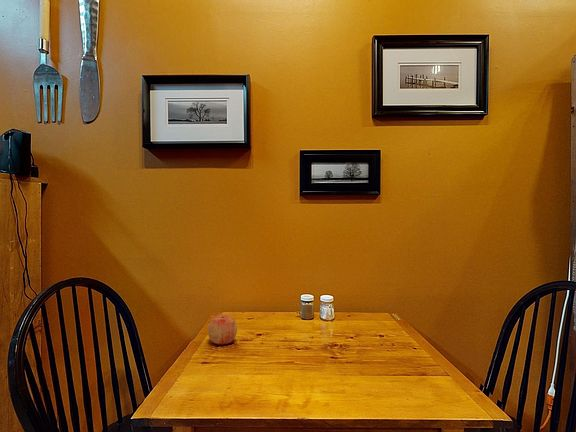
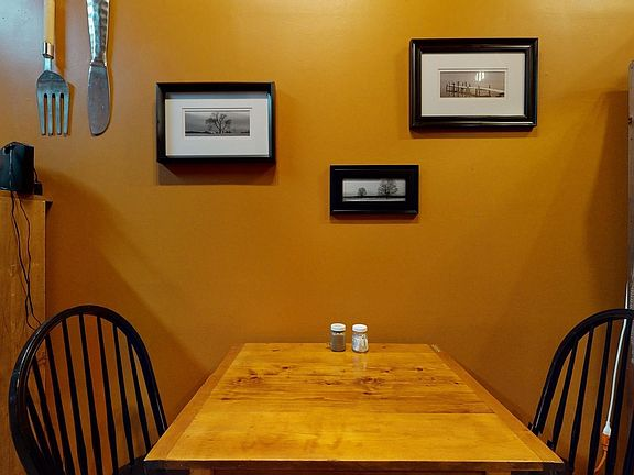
- apple [207,314,238,345]
